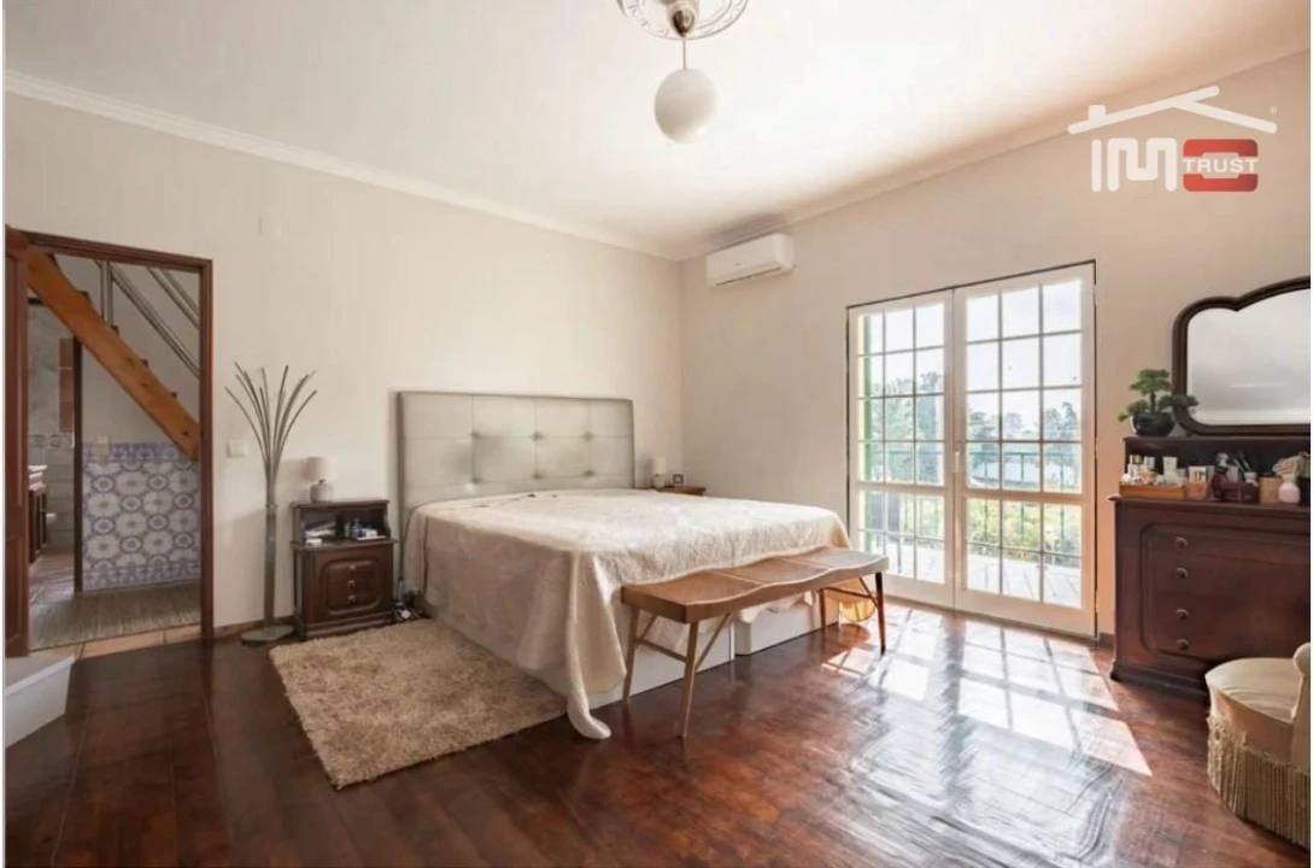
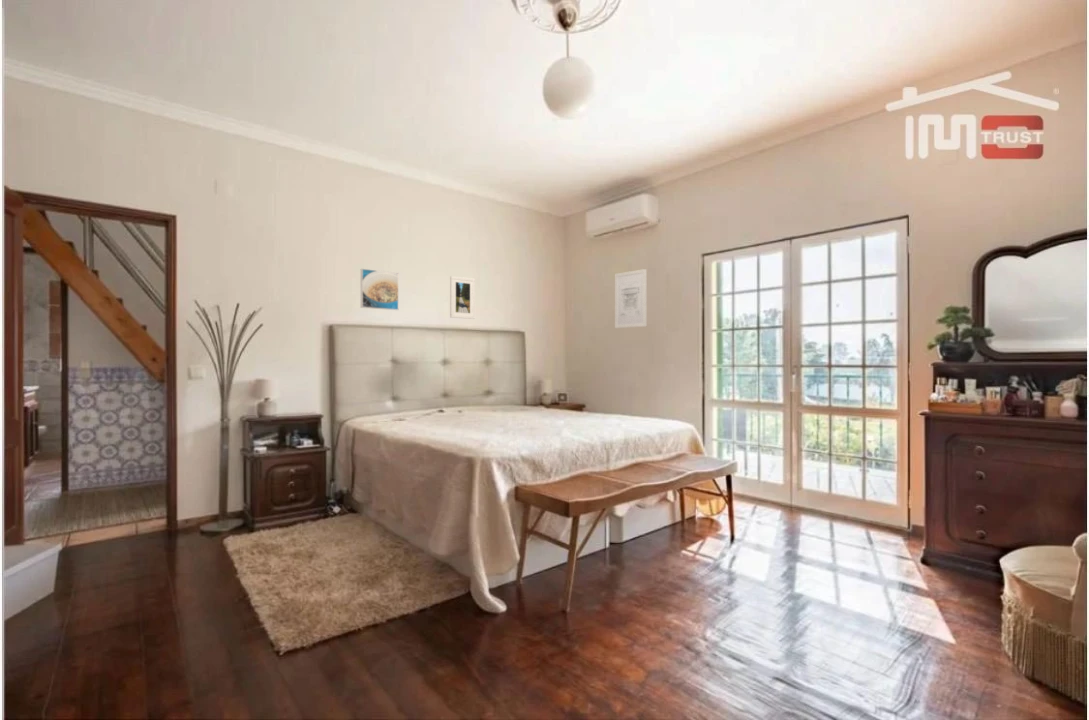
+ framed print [449,275,476,320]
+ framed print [360,268,399,311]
+ wall art [614,268,648,329]
